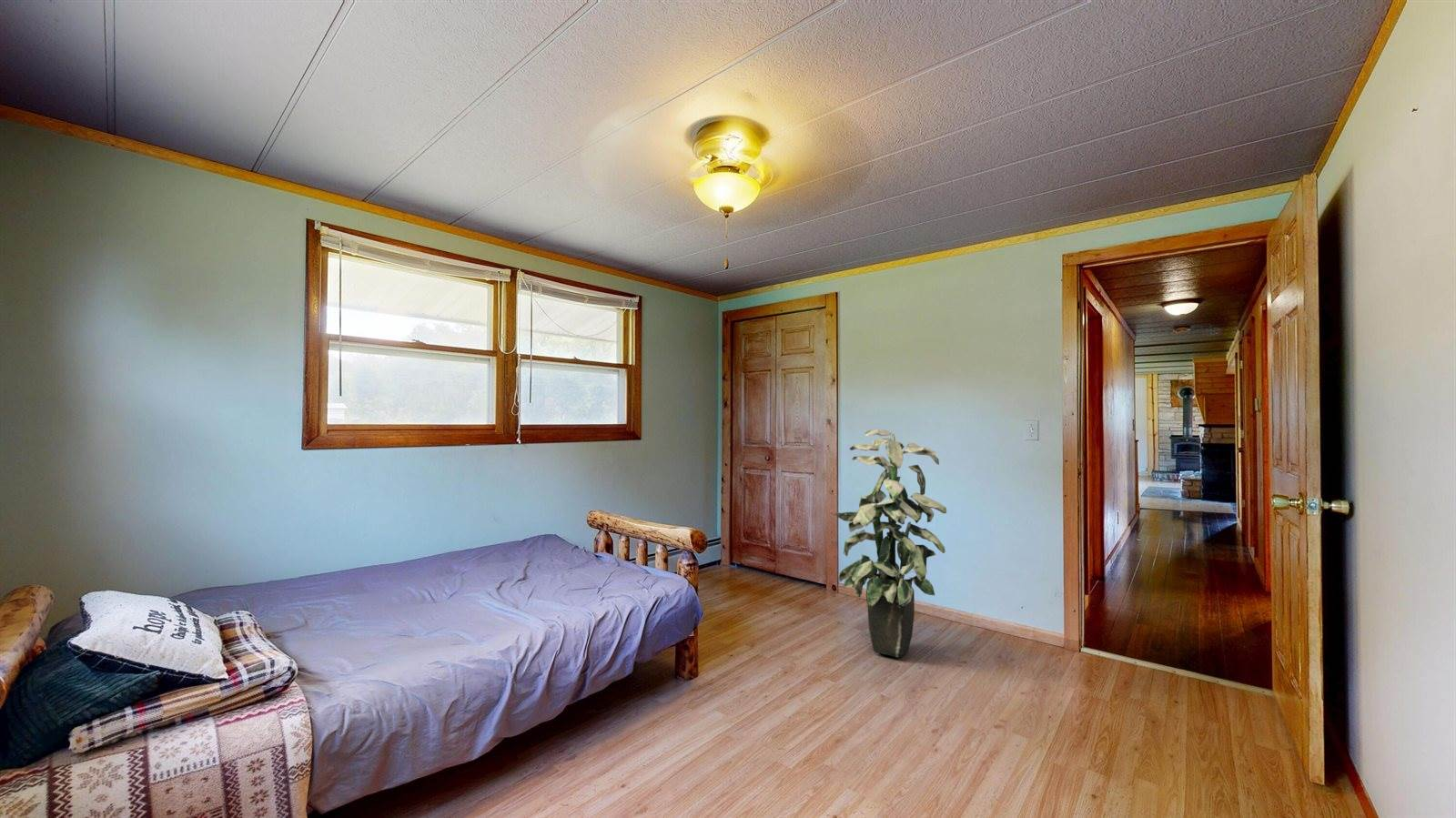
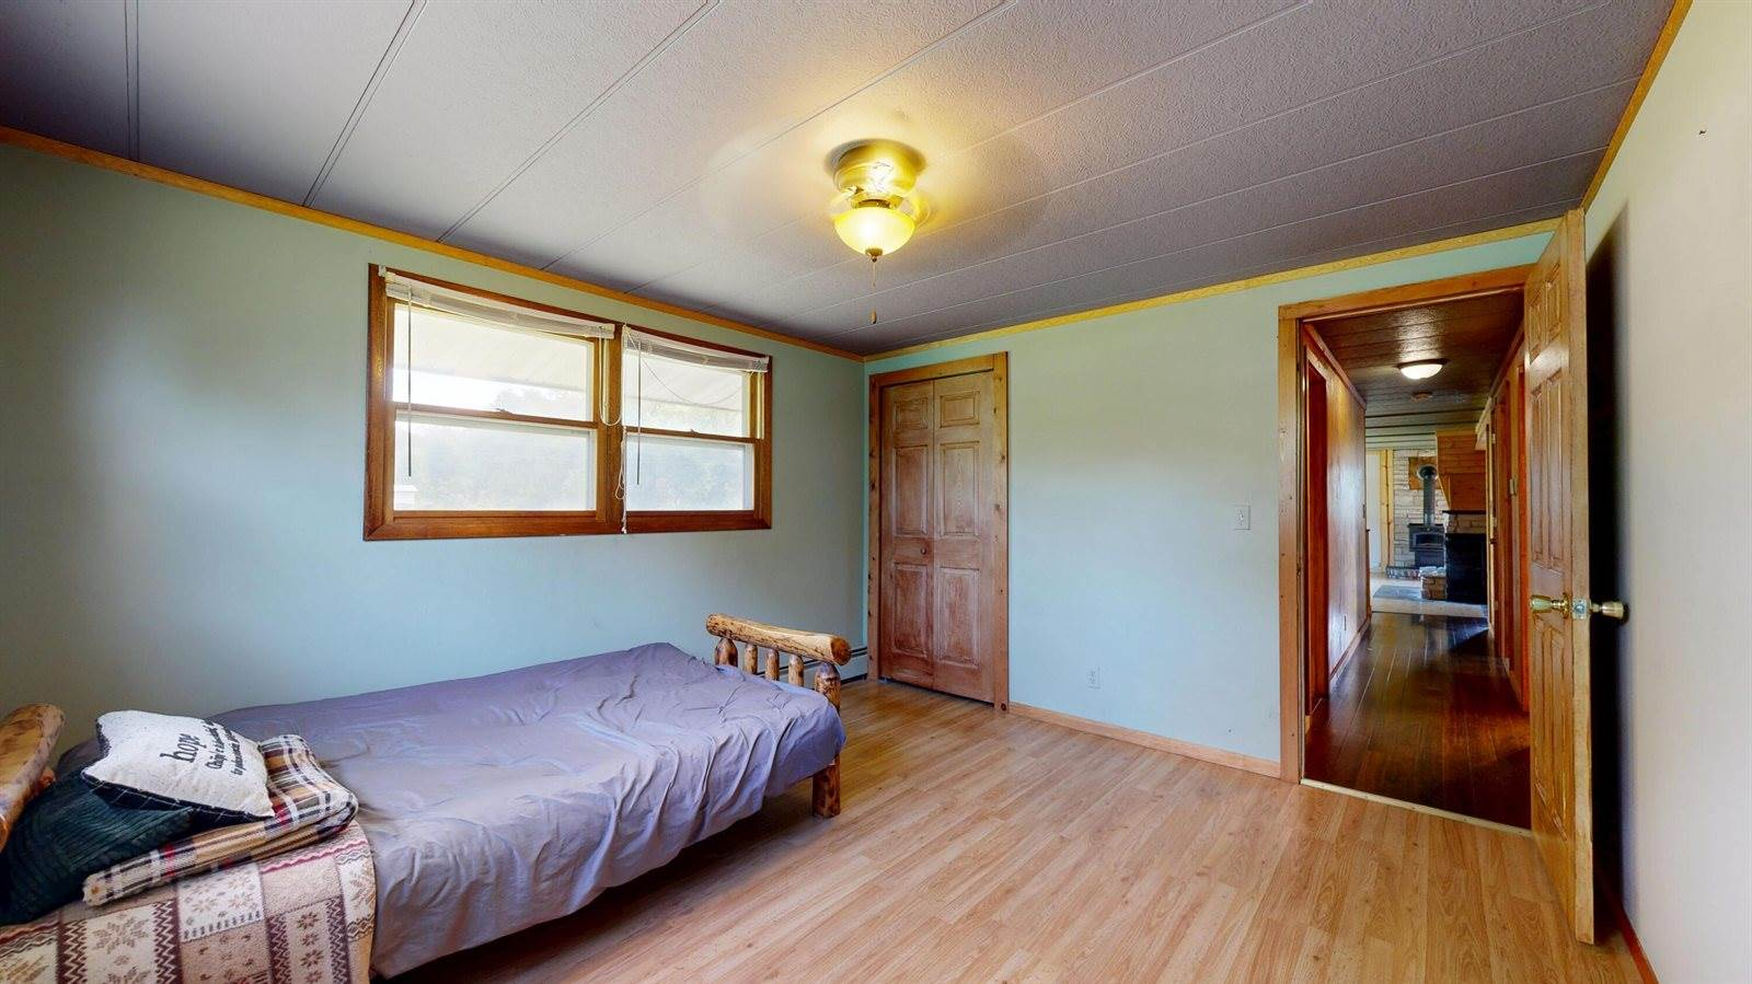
- indoor plant [833,429,947,658]
